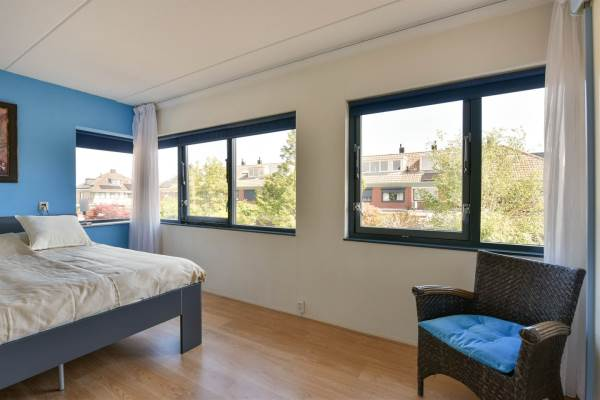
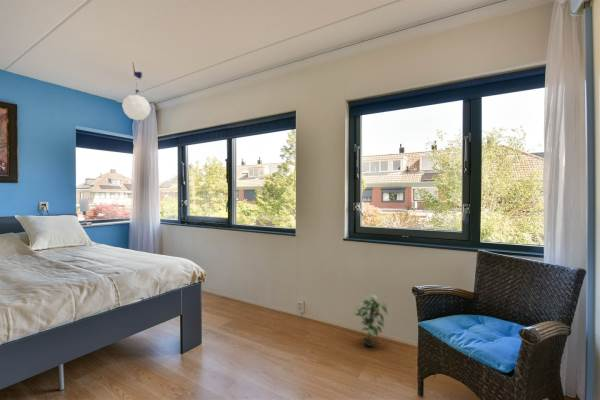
+ potted plant [352,293,390,347]
+ pendant lamp [121,63,152,121]
